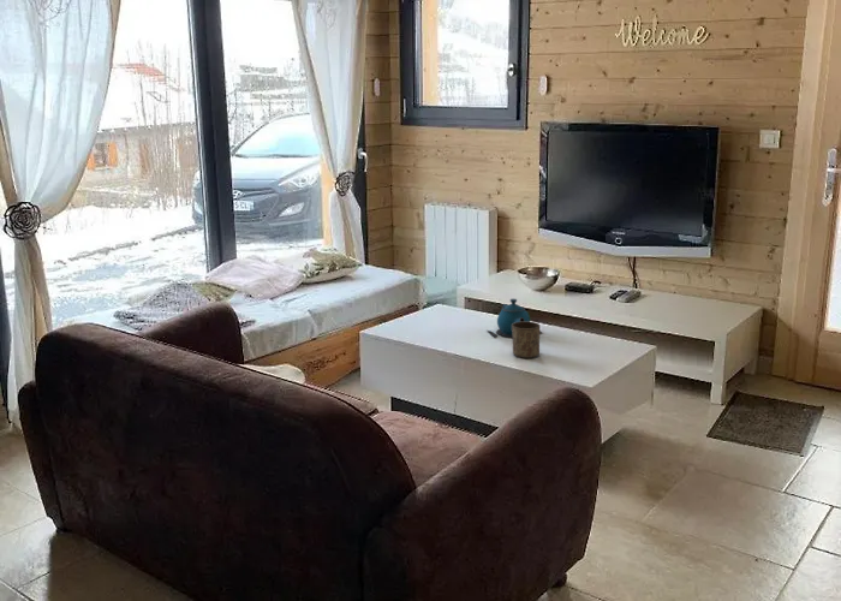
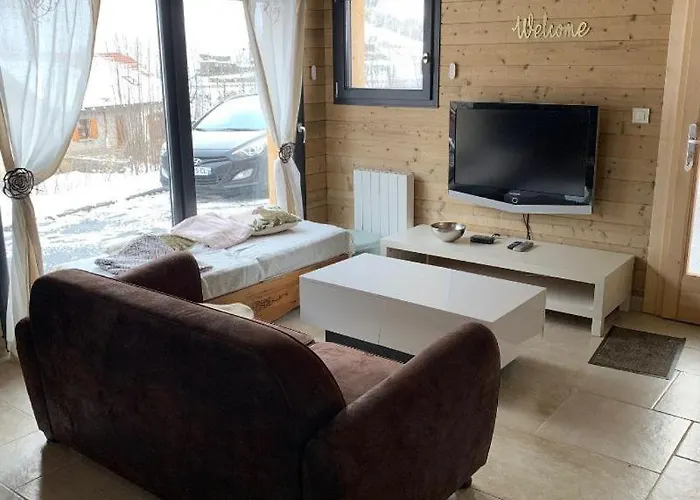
- cup [512,321,542,359]
- teapot [487,298,543,339]
